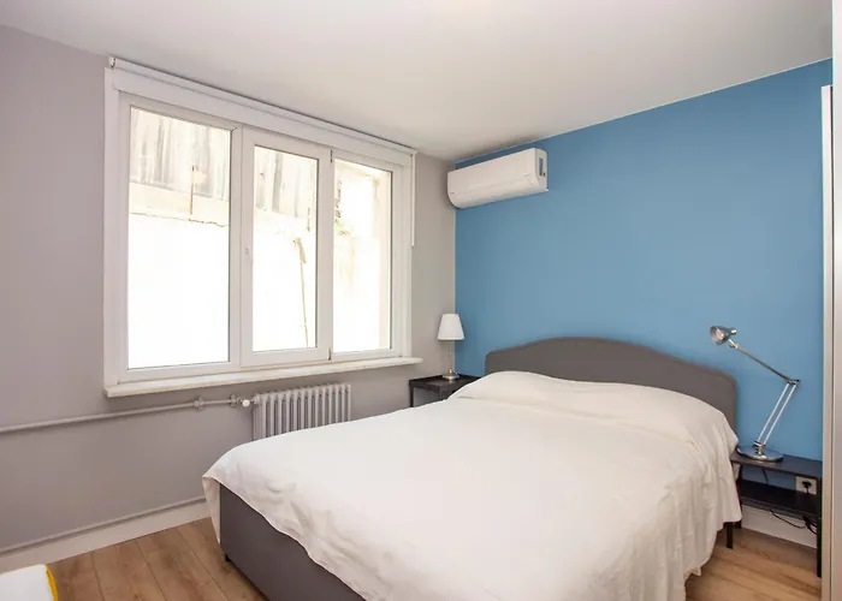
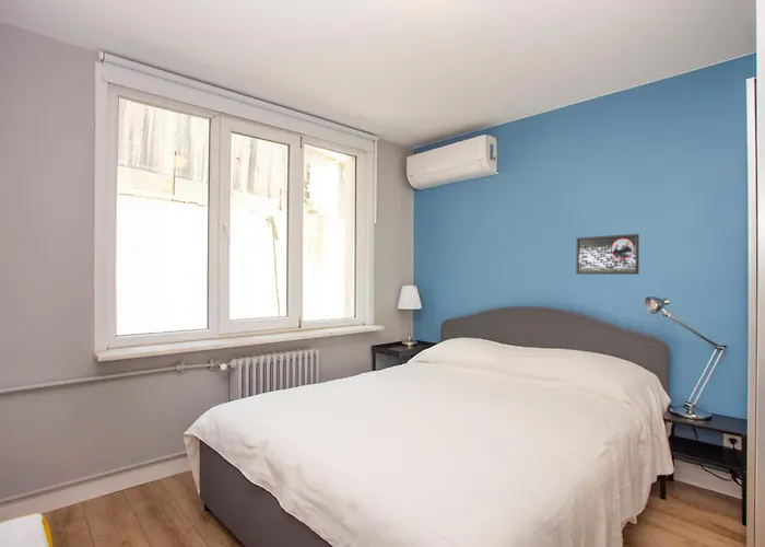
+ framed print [575,233,640,276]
